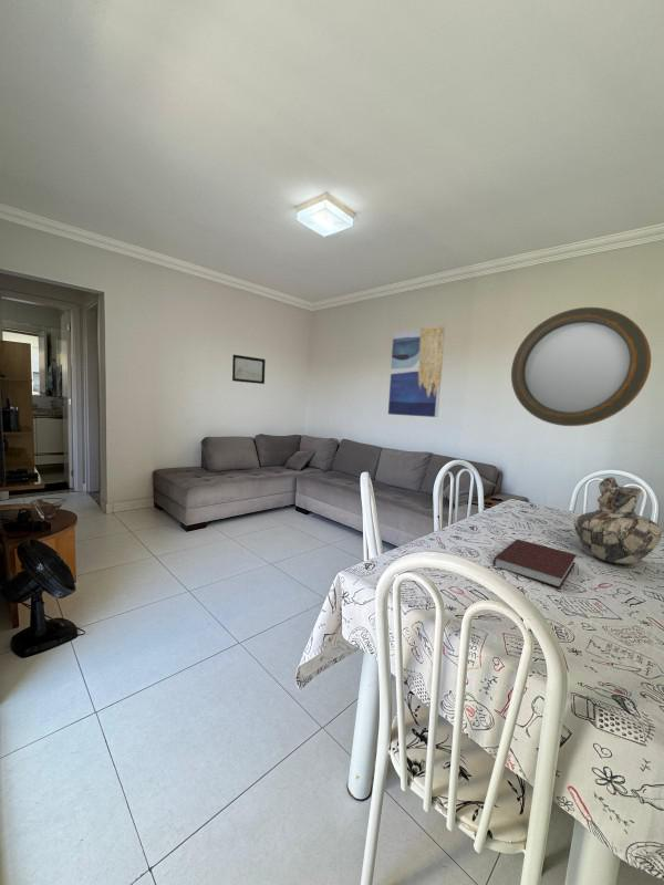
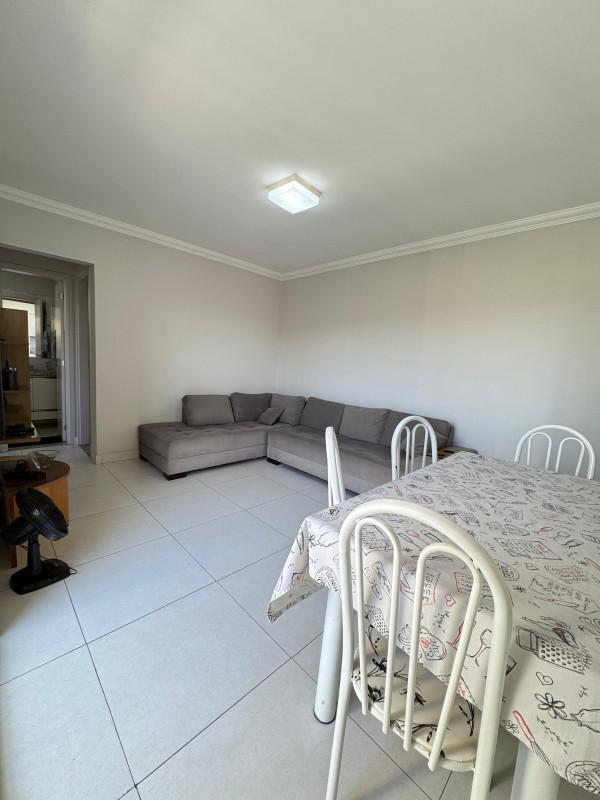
- notebook [492,538,578,589]
- vase [573,476,663,564]
- wall art [231,354,267,385]
- home mirror [510,306,652,427]
- wall art [387,324,446,418]
